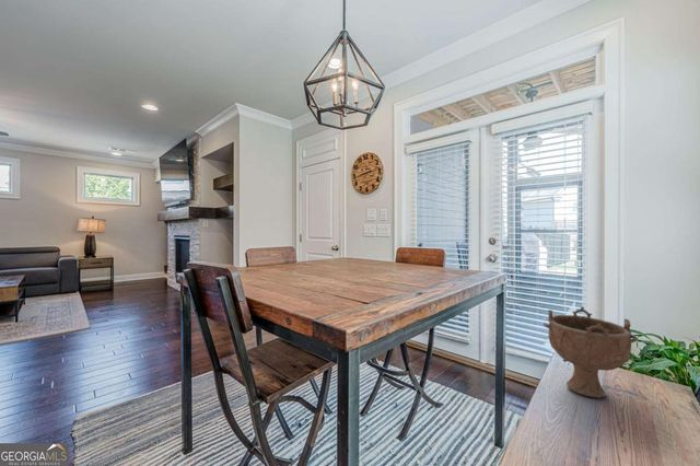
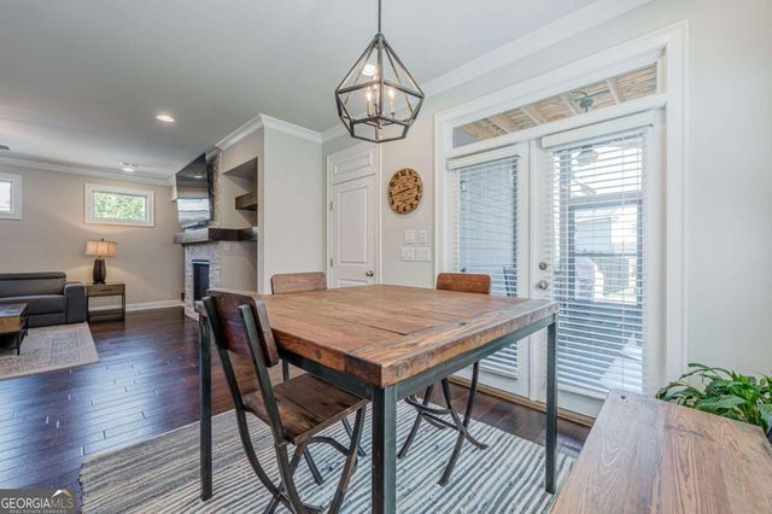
- decorative bowl [542,305,639,398]
